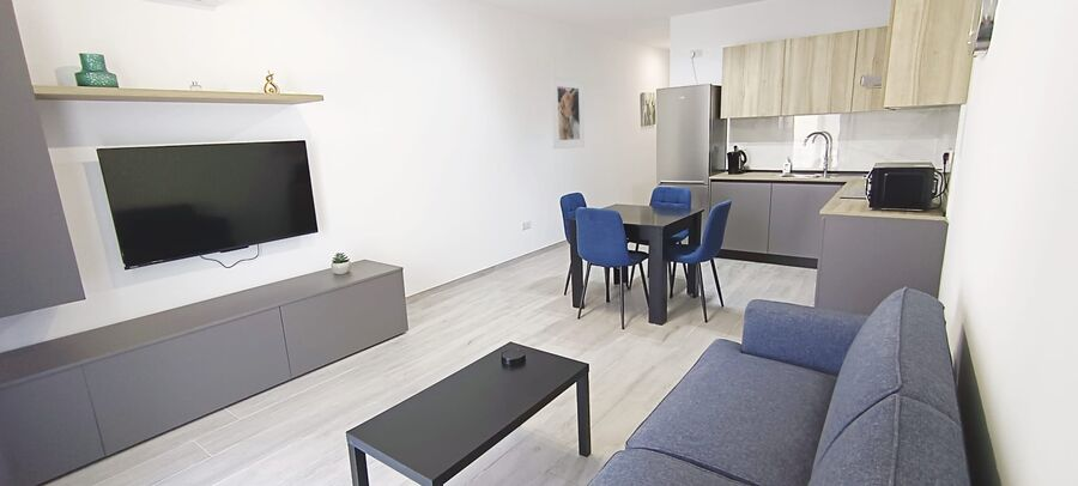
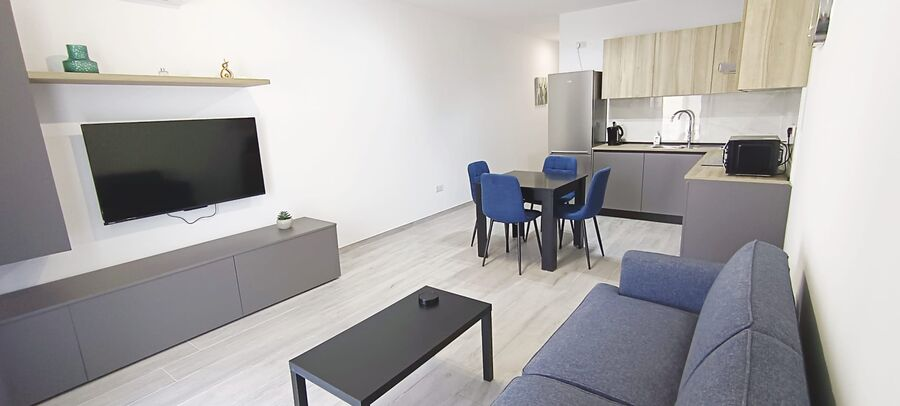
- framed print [550,75,586,150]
